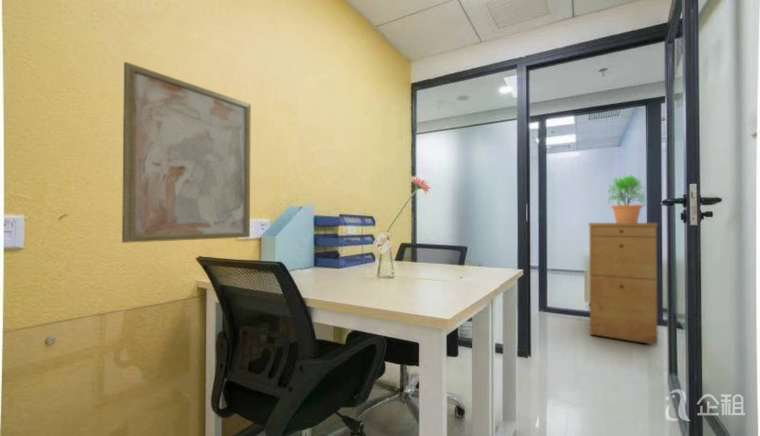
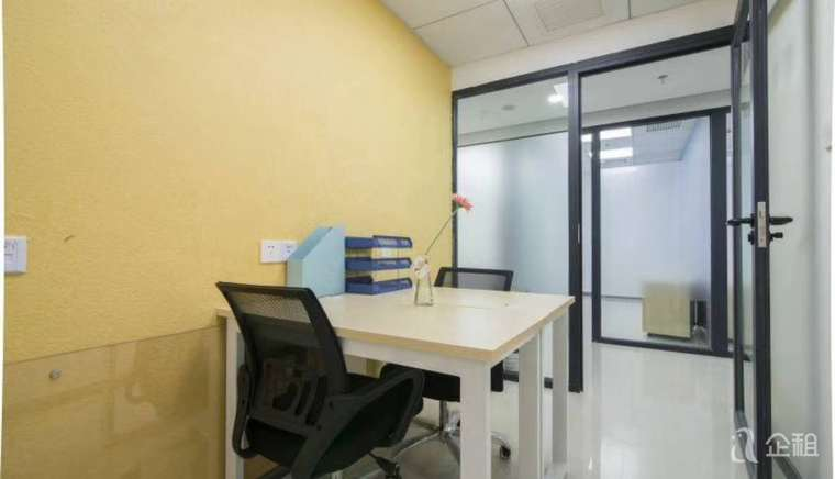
- filing cabinet [588,222,659,346]
- wall art [121,61,252,244]
- potted plant [606,174,648,223]
